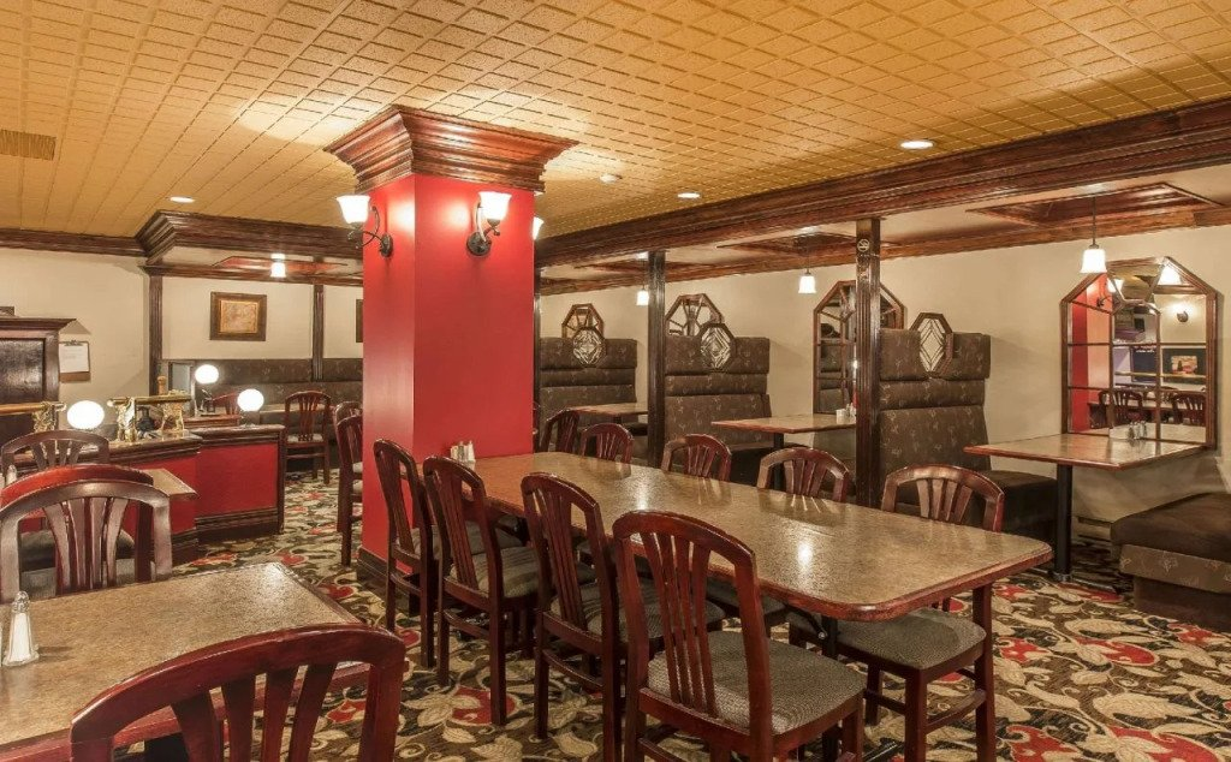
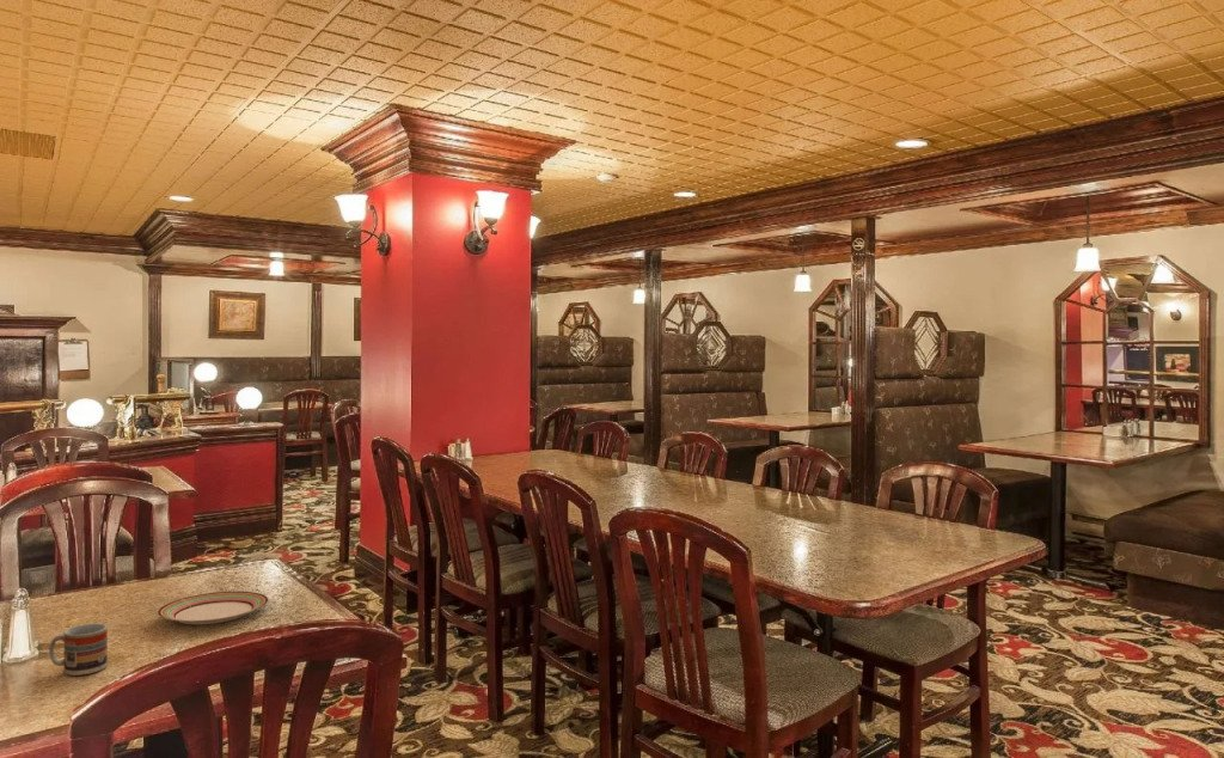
+ plate [157,591,270,625]
+ cup [48,622,109,677]
